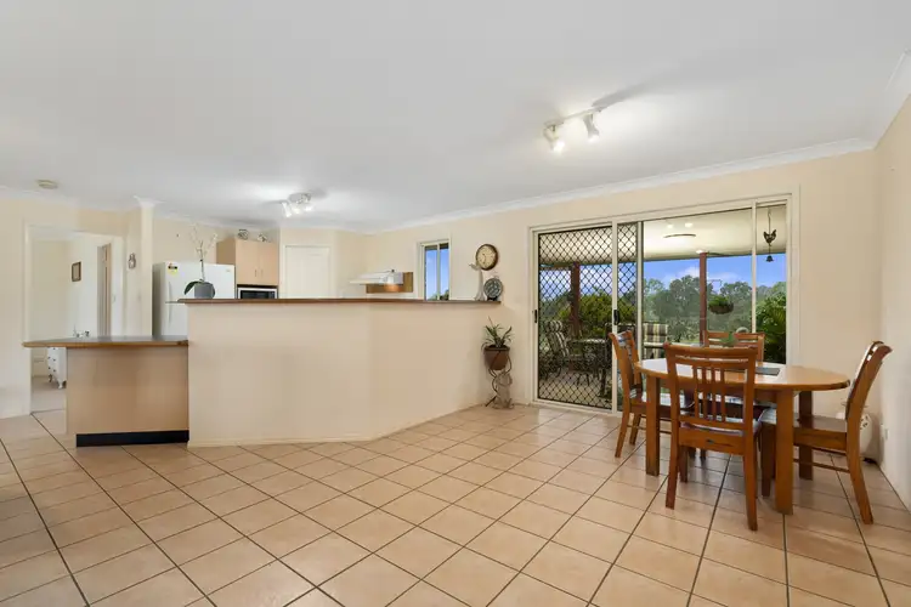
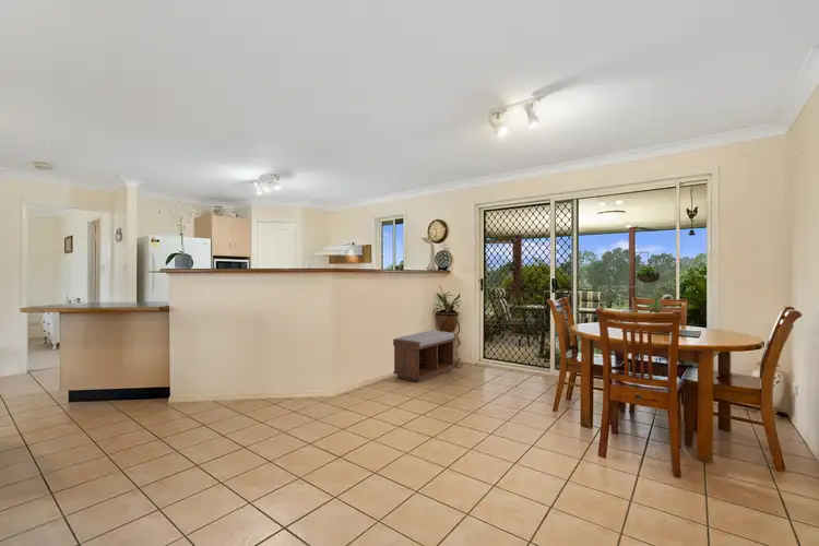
+ bench [392,330,455,383]
